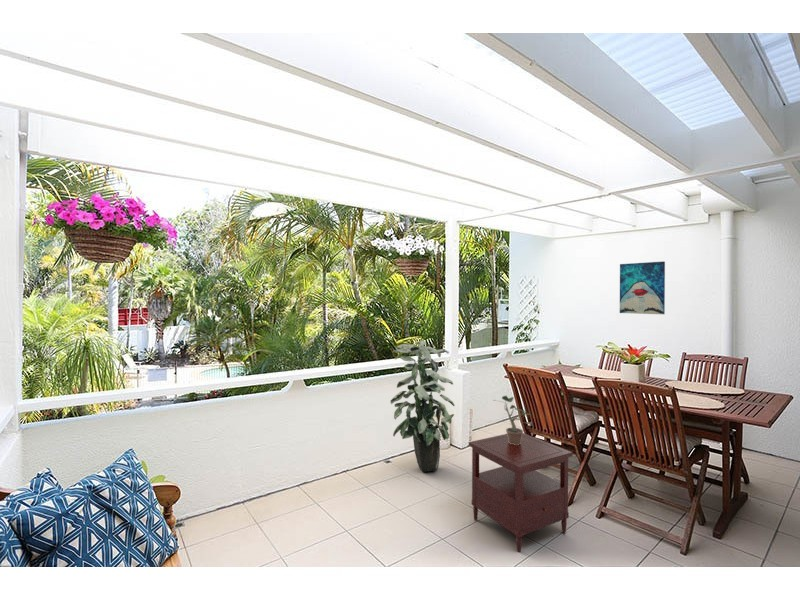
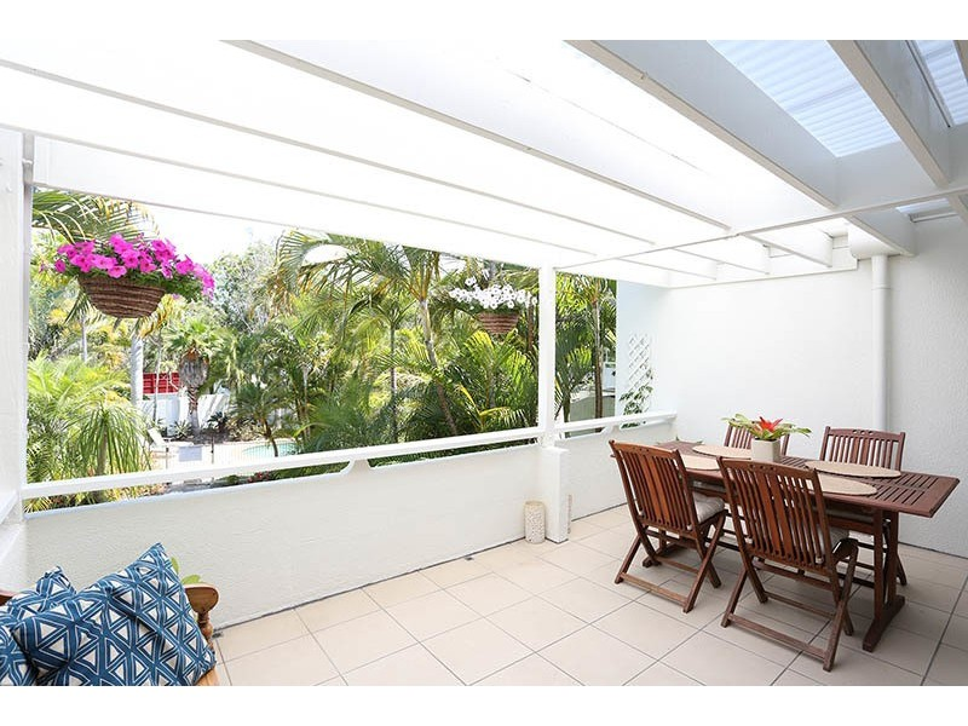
- wall art [619,260,666,315]
- side table [468,432,573,553]
- potted plant [492,394,534,445]
- indoor plant [389,340,456,473]
